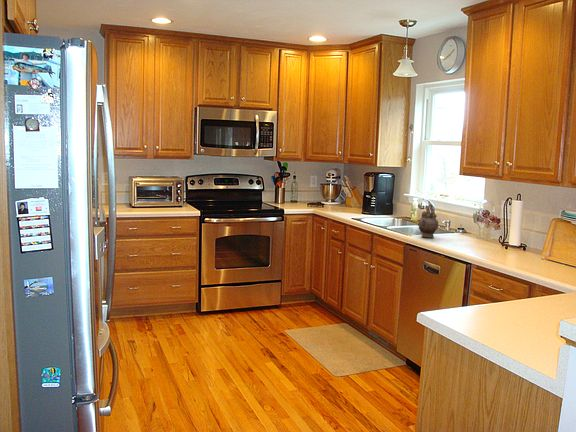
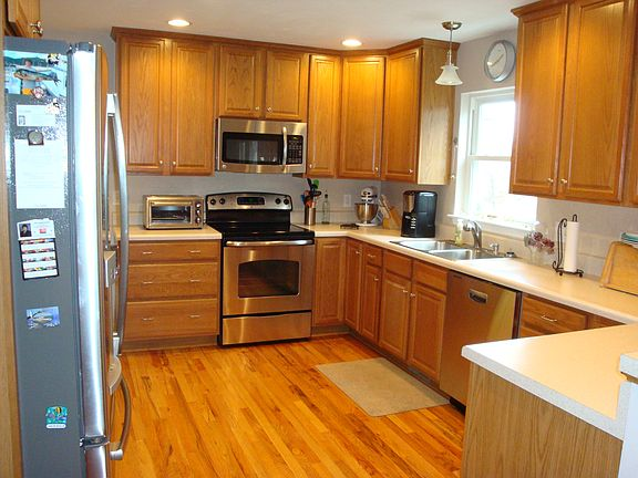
- teapot [417,203,439,239]
